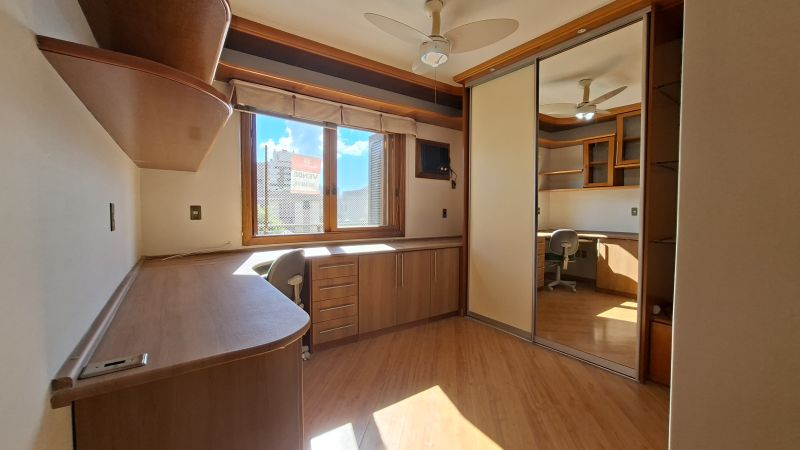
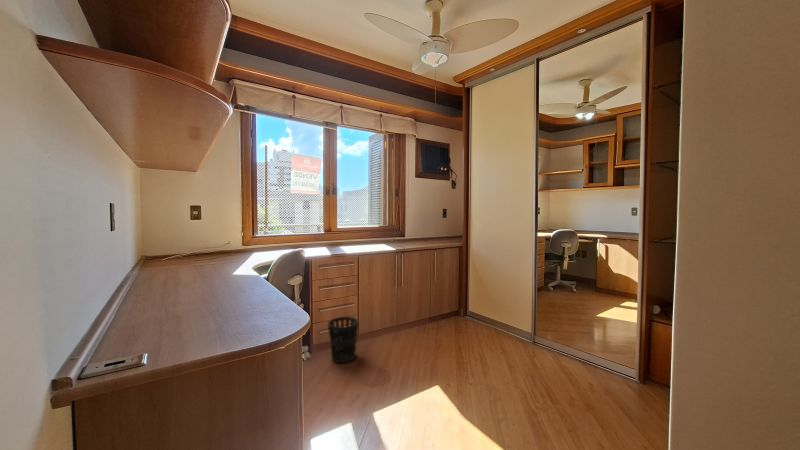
+ wastebasket [327,316,360,364]
